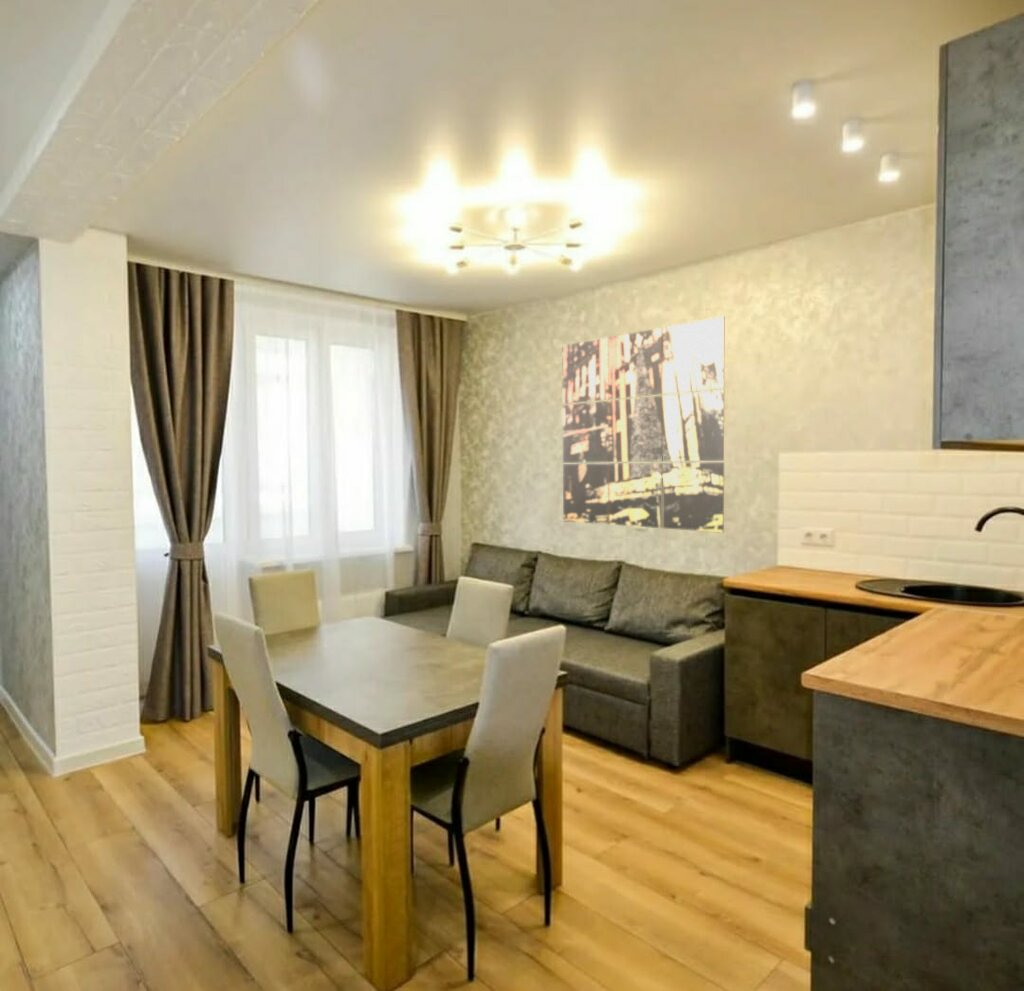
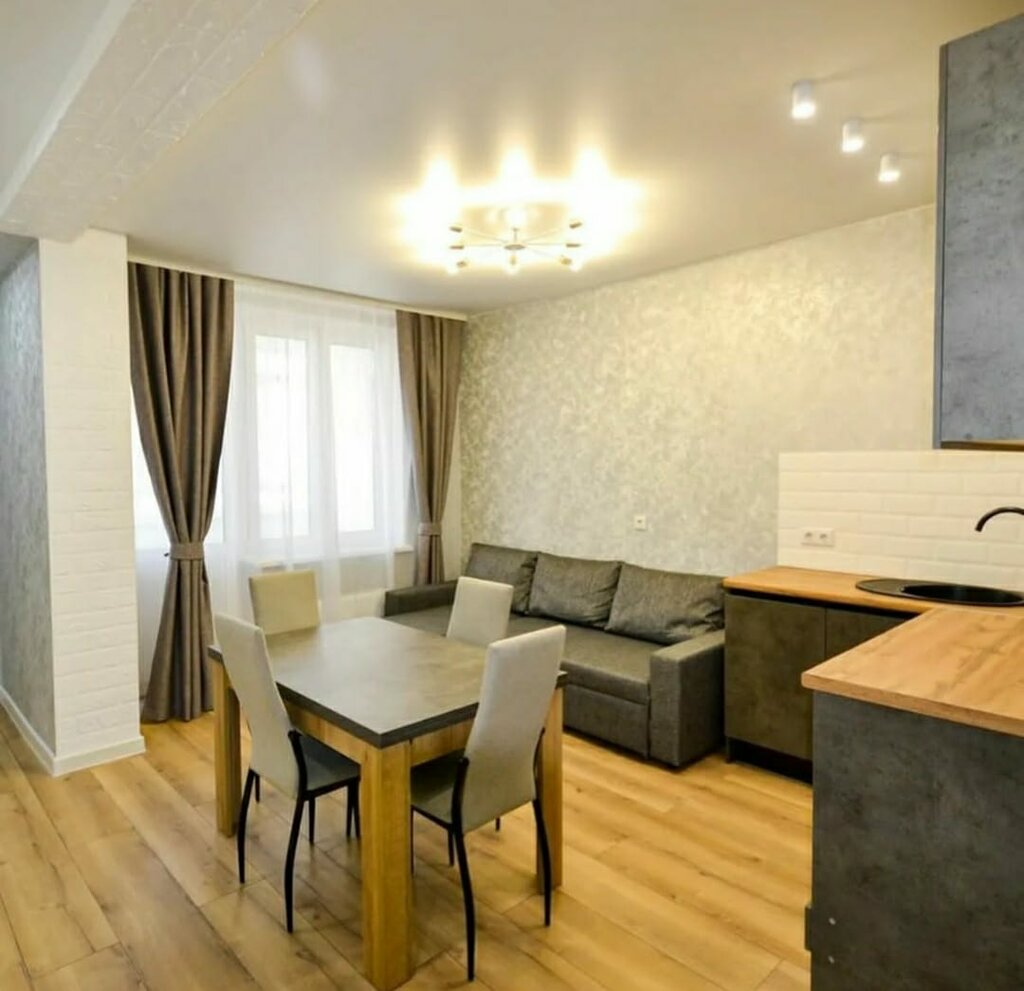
- wall art [562,316,725,534]
